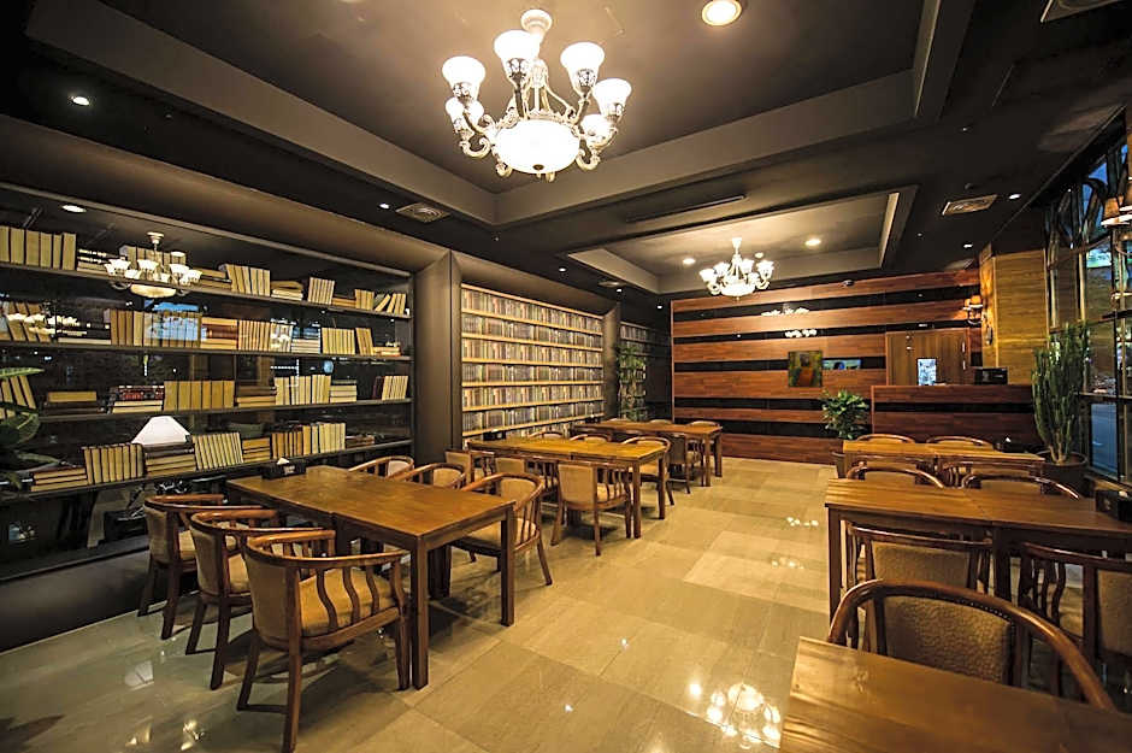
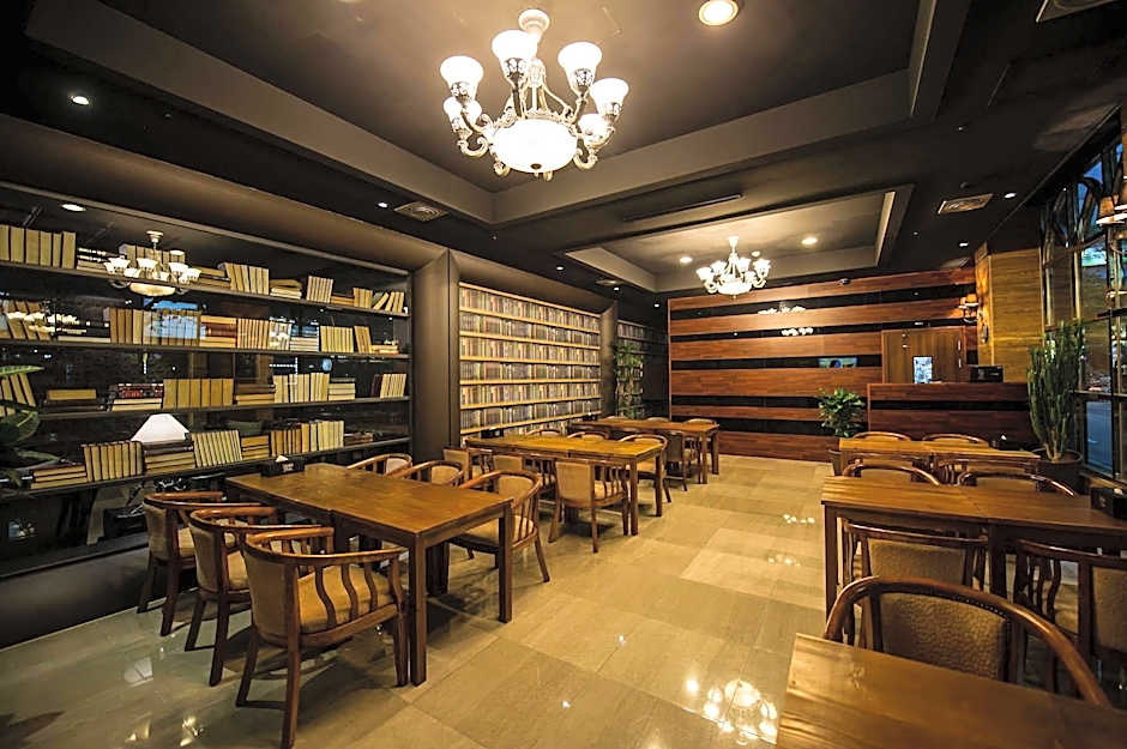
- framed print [786,349,824,389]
